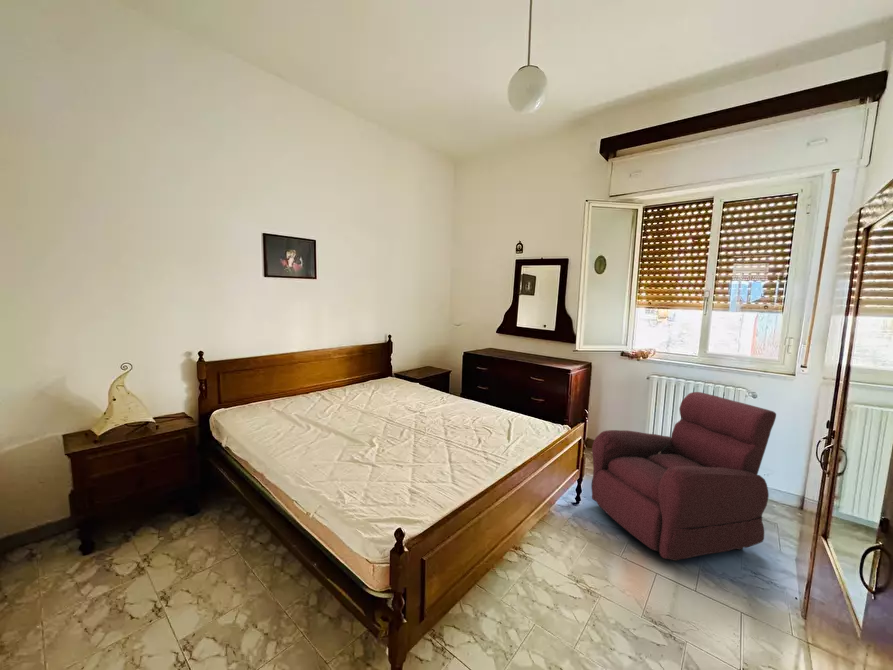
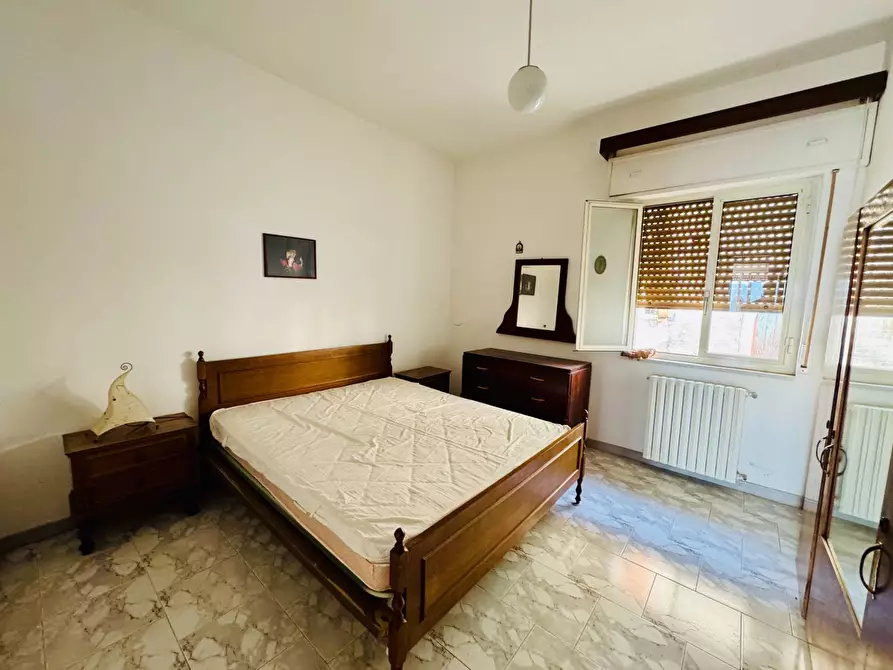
- armchair [590,391,777,562]
